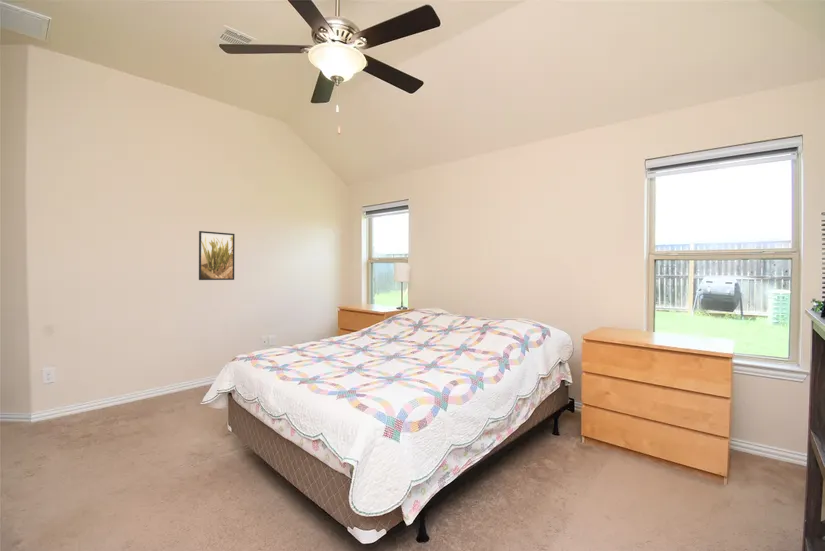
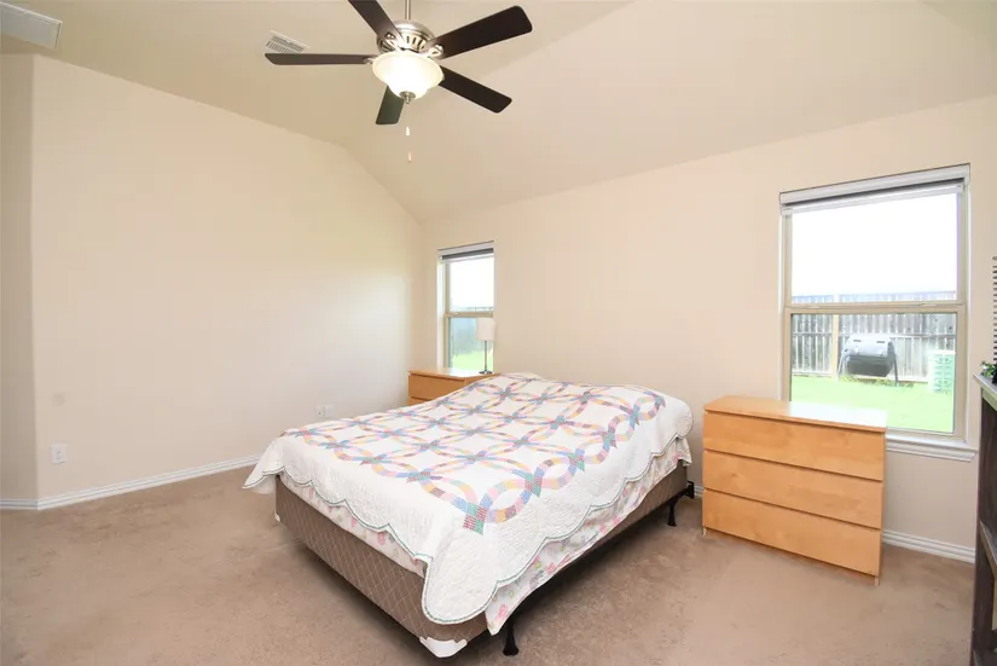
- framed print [198,230,236,281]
